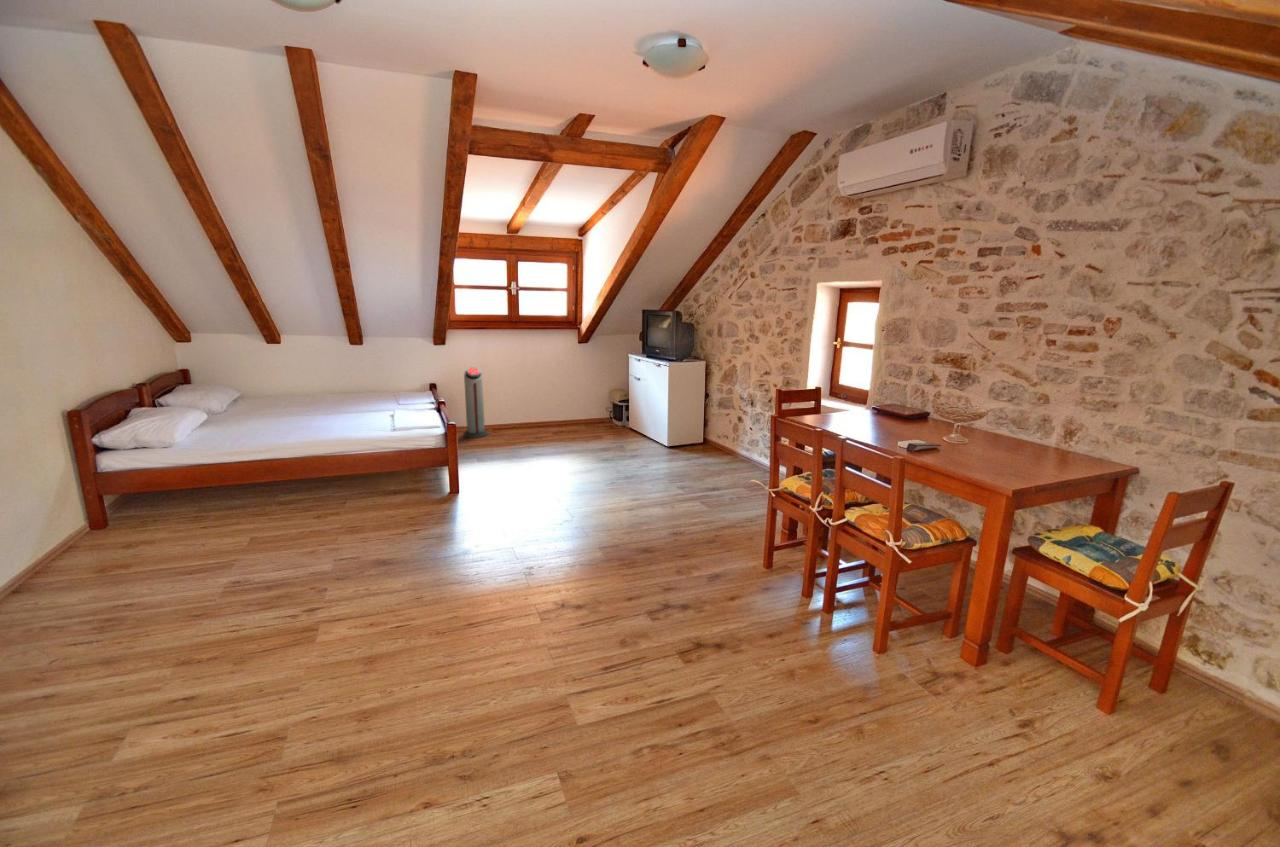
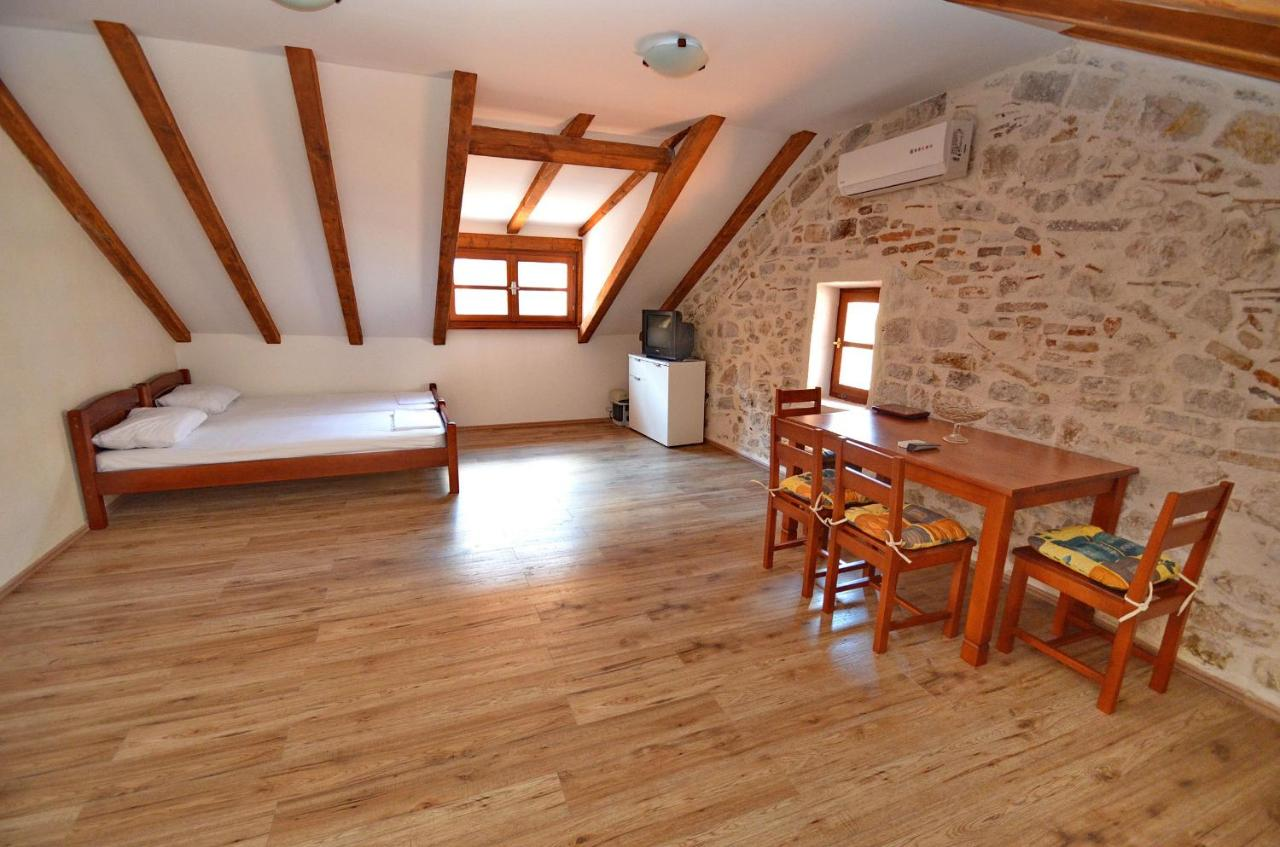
- air purifier [462,366,490,439]
